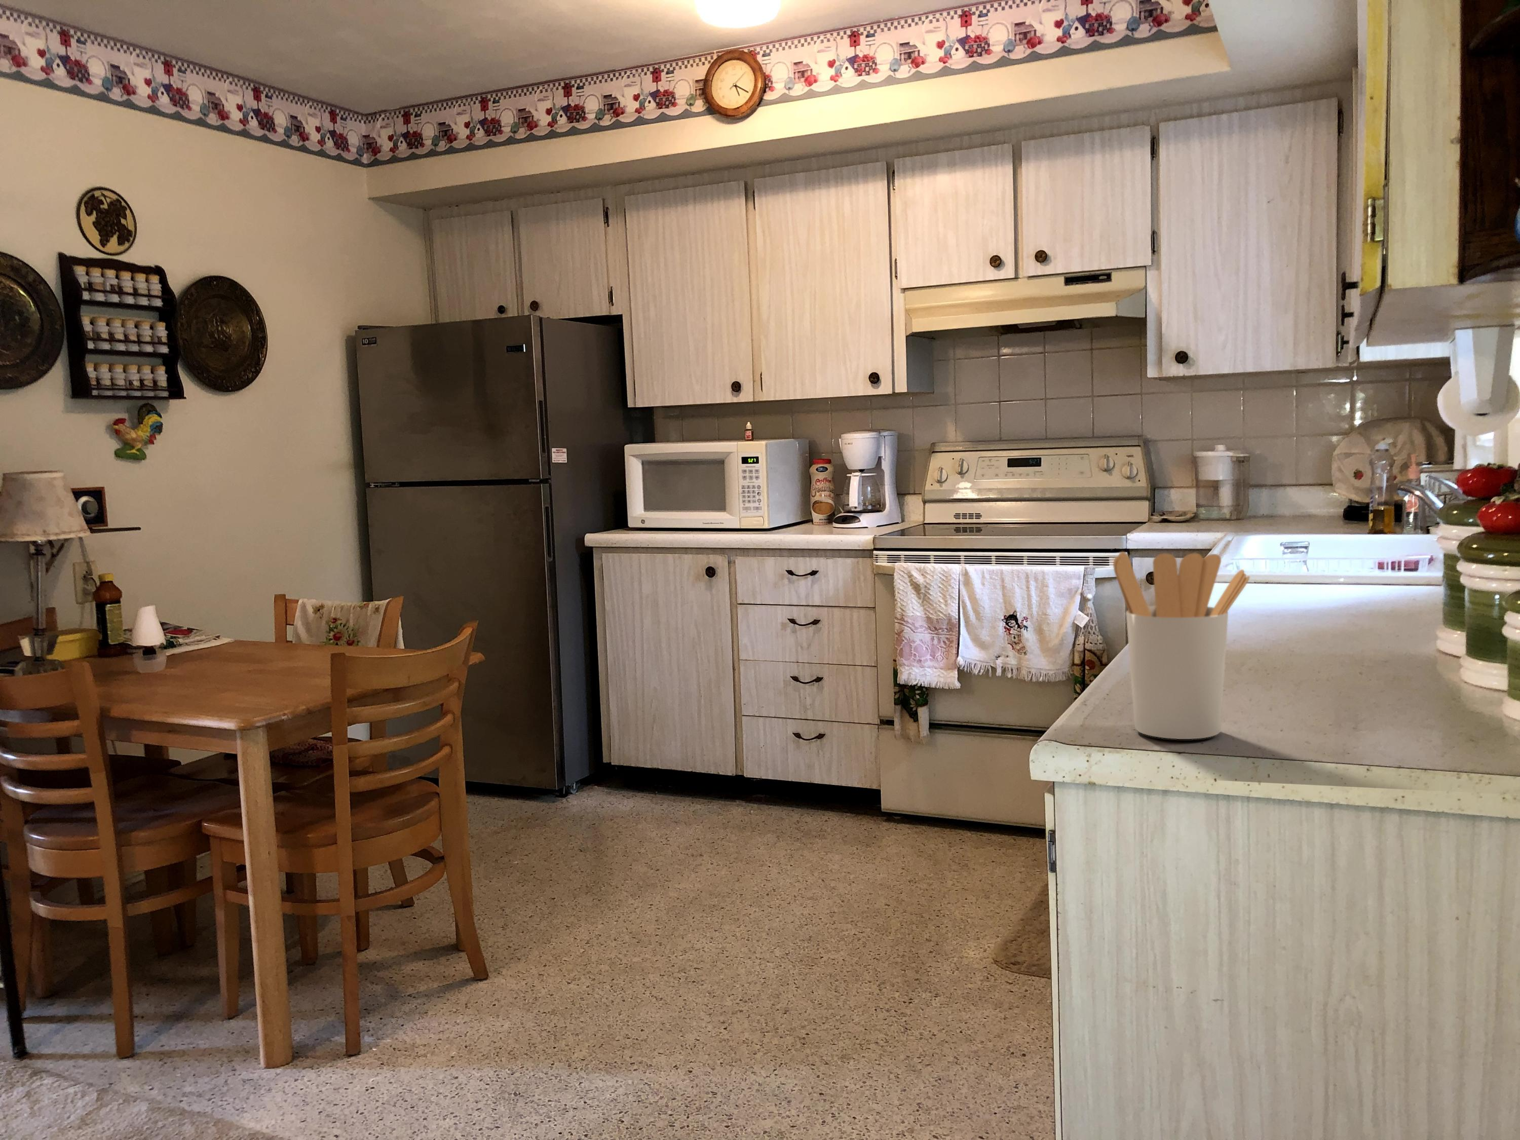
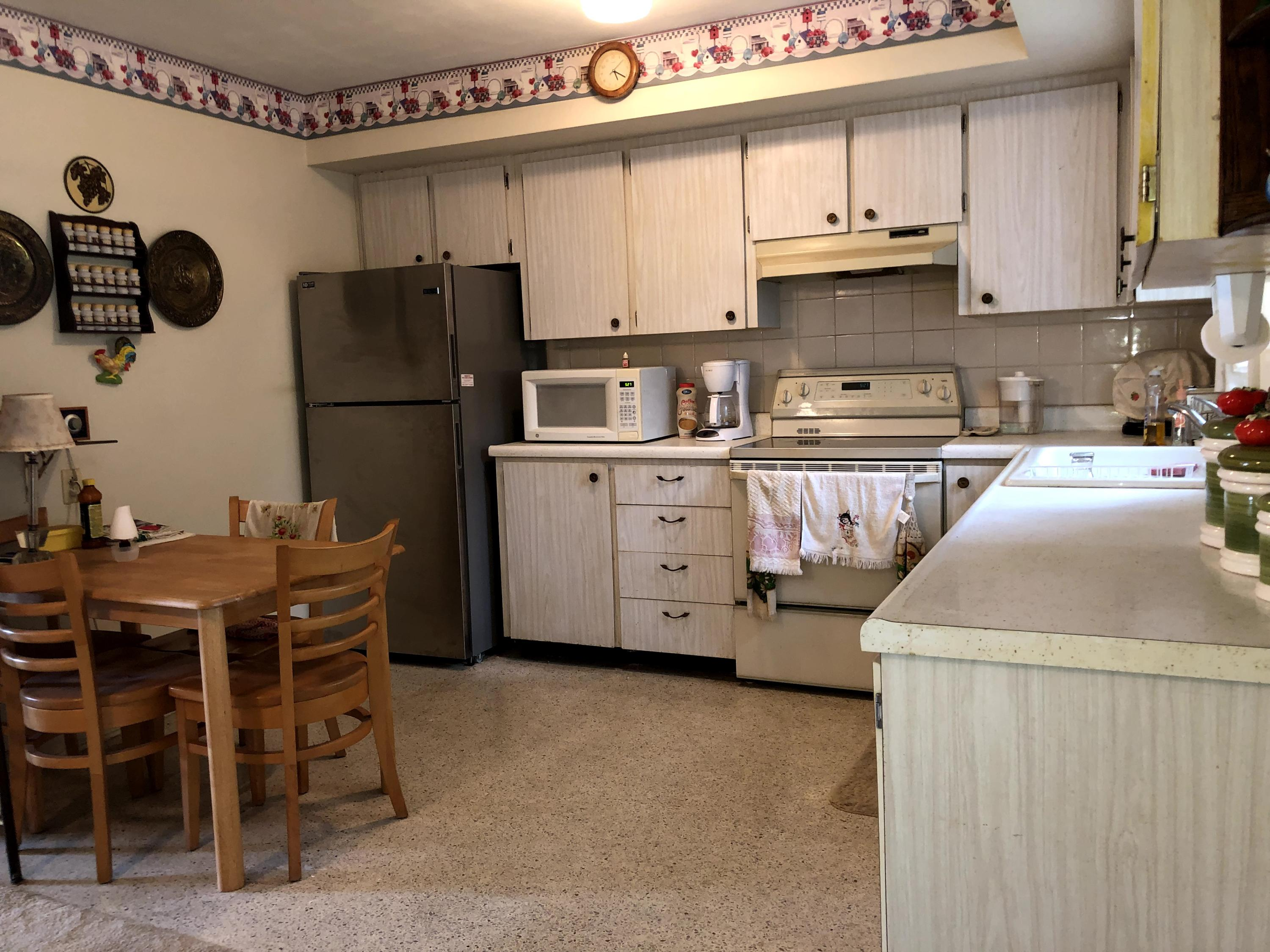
- utensil holder [1113,551,1251,740]
